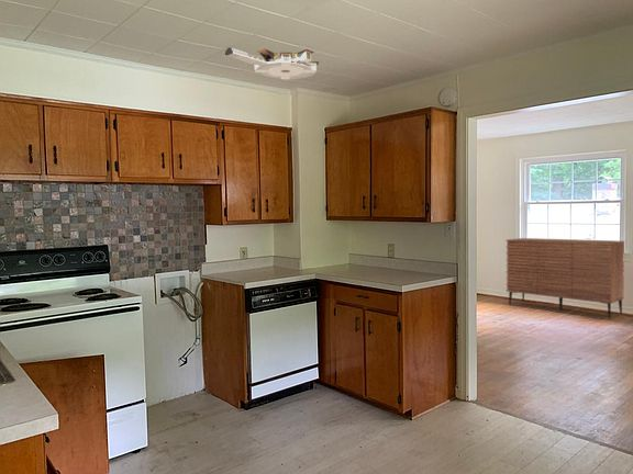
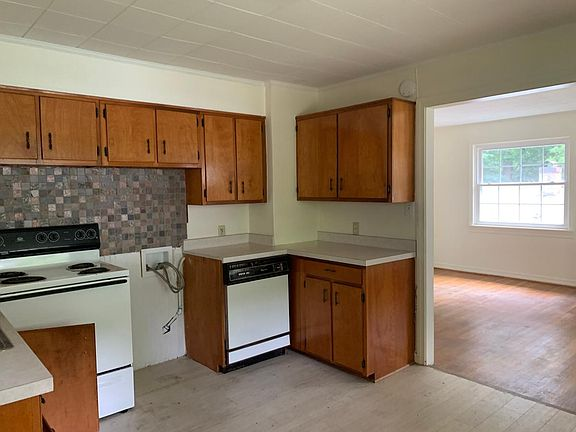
- sideboard [504,237,625,319]
- architectural model [223,47,320,80]
